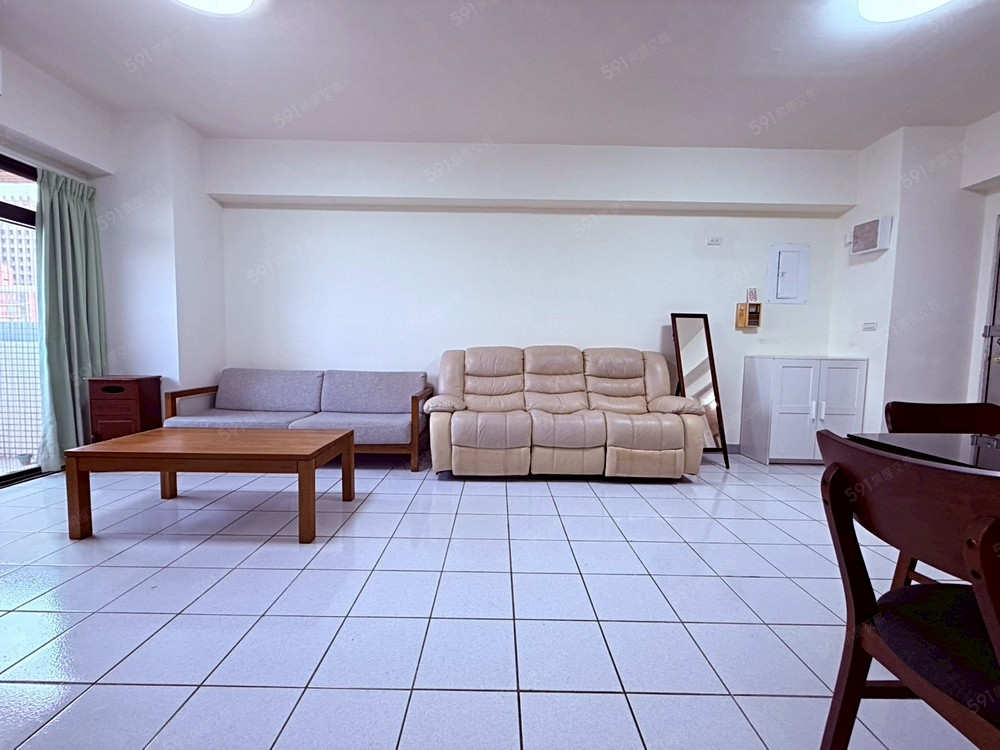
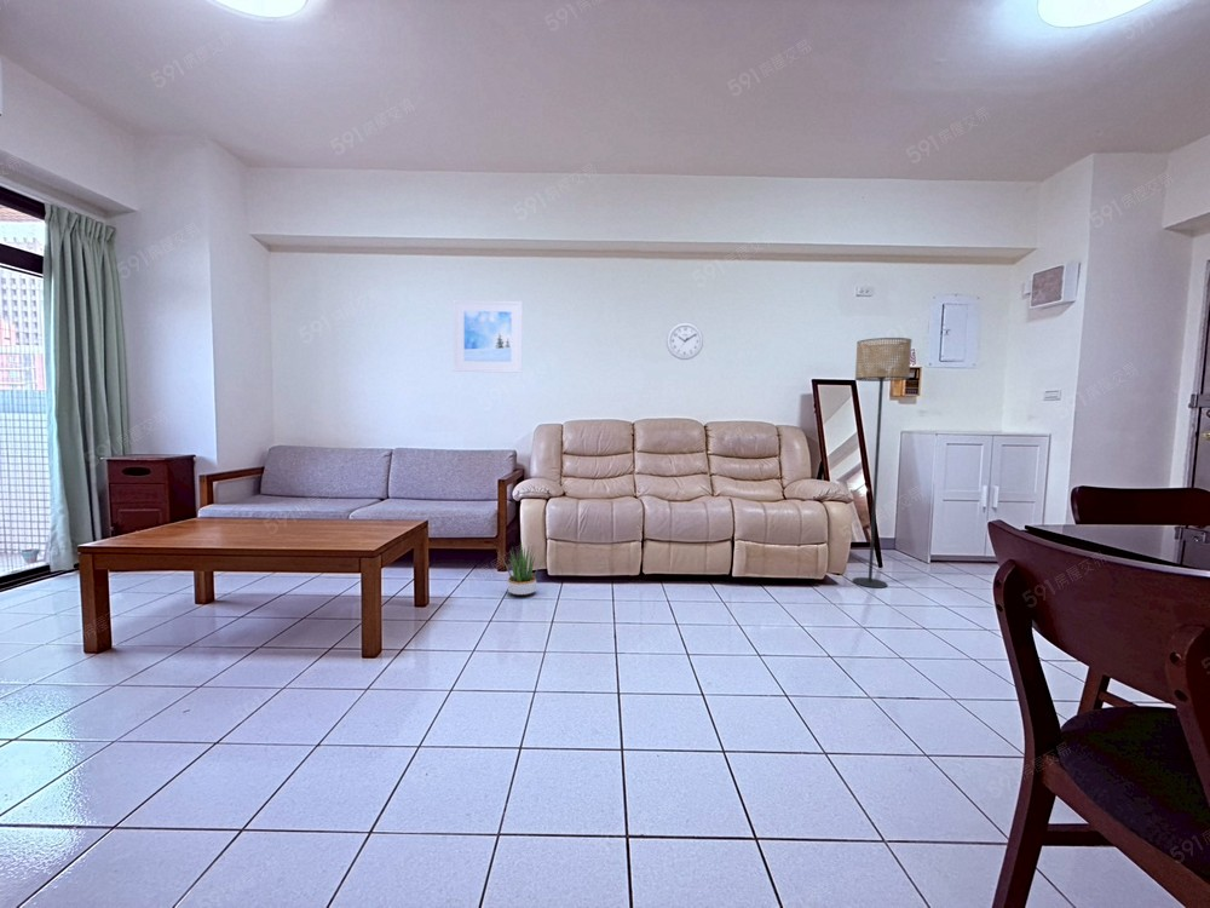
+ wall clock [666,321,704,361]
+ potted plant [496,541,548,597]
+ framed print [453,299,524,374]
+ floor lamp [852,337,912,590]
